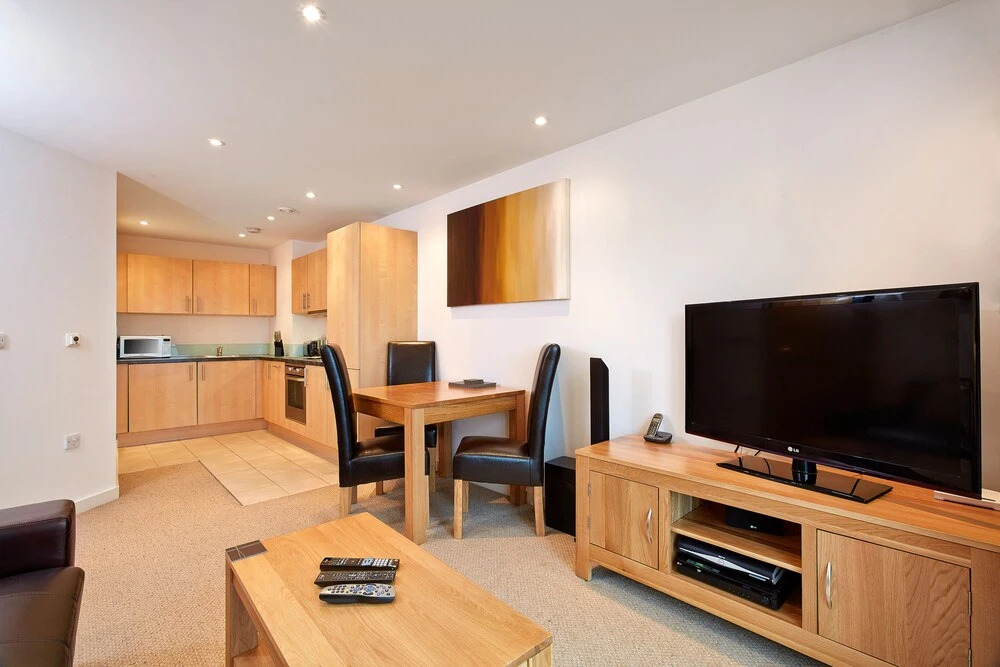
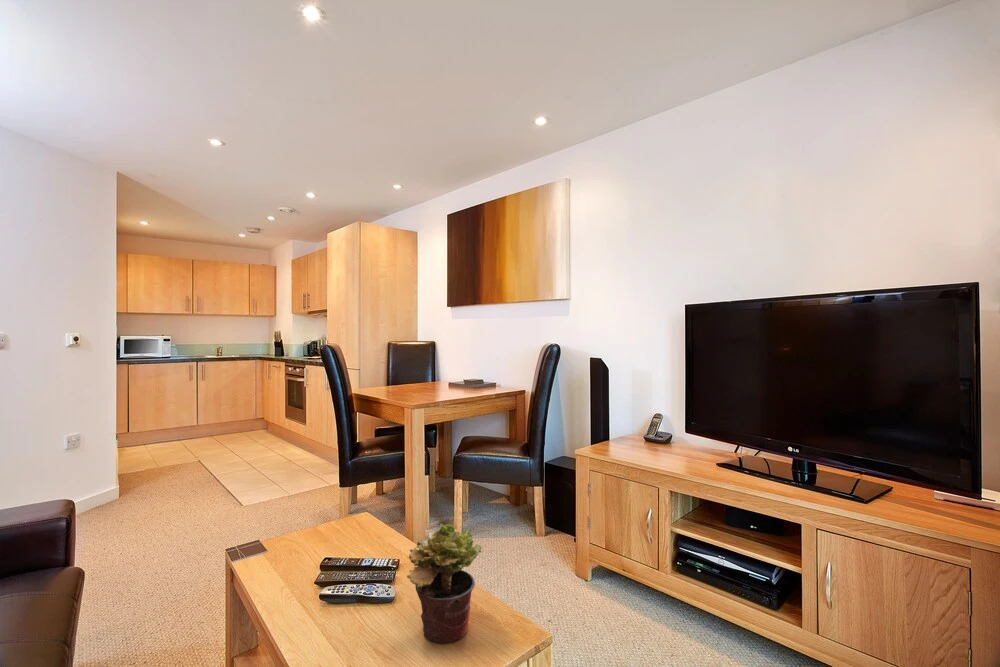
+ potted plant [406,523,483,644]
